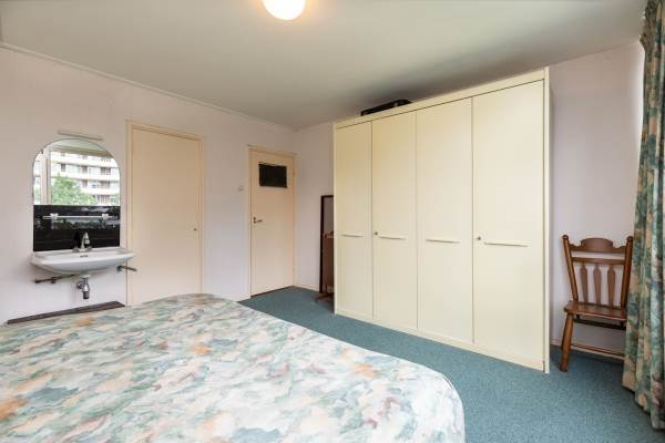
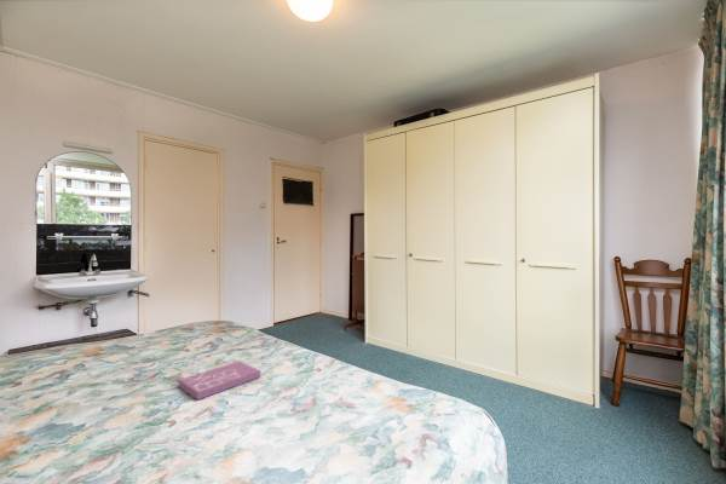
+ book [177,361,261,401]
